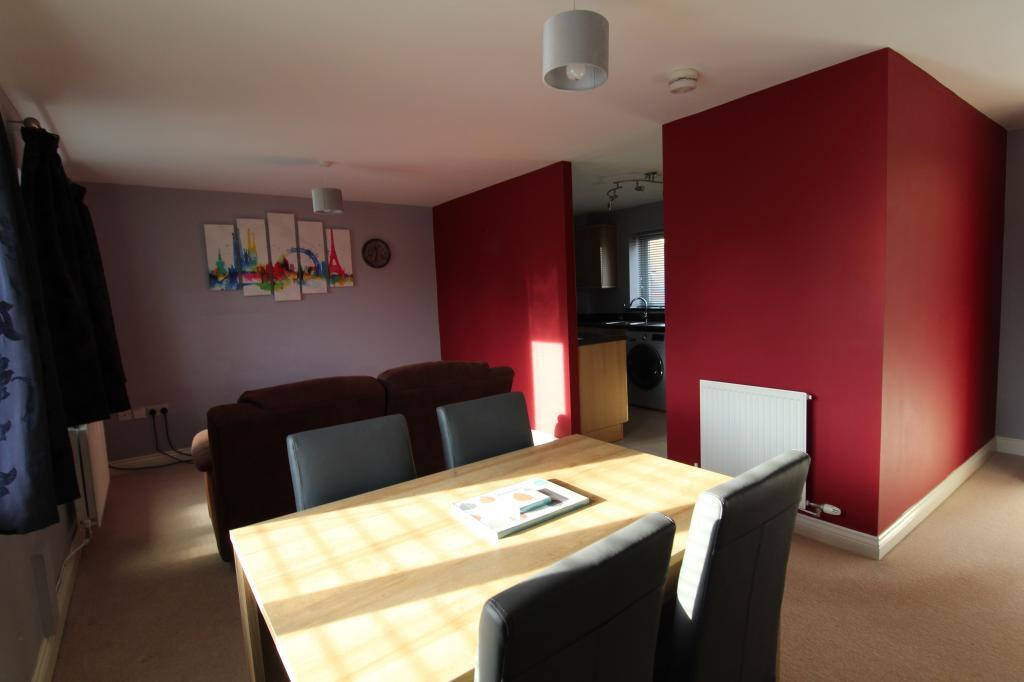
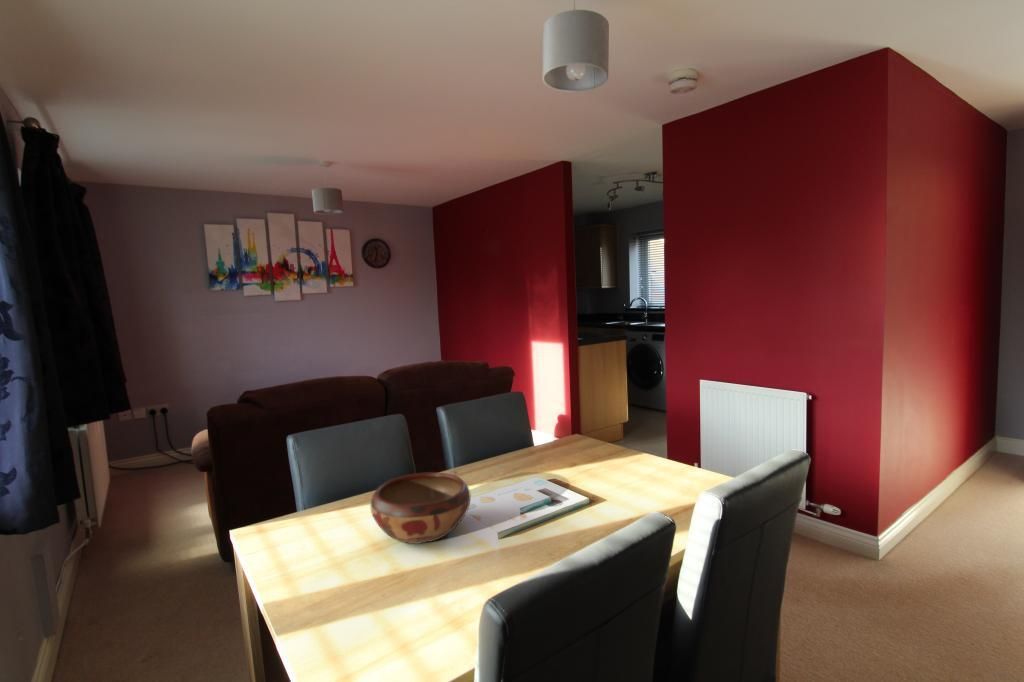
+ decorative bowl [369,471,472,545]
